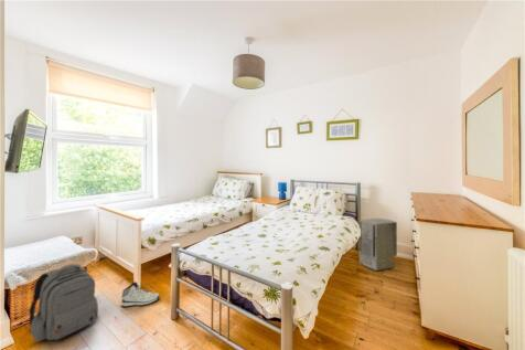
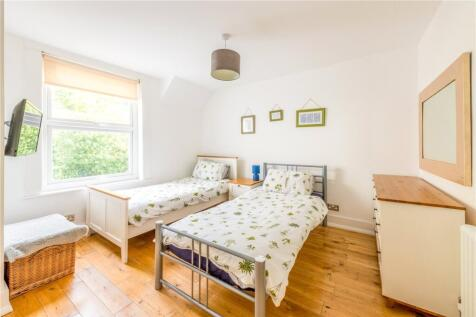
- backpack [28,263,99,343]
- sneaker [120,280,161,308]
- air purifier [358,218,398,272]
